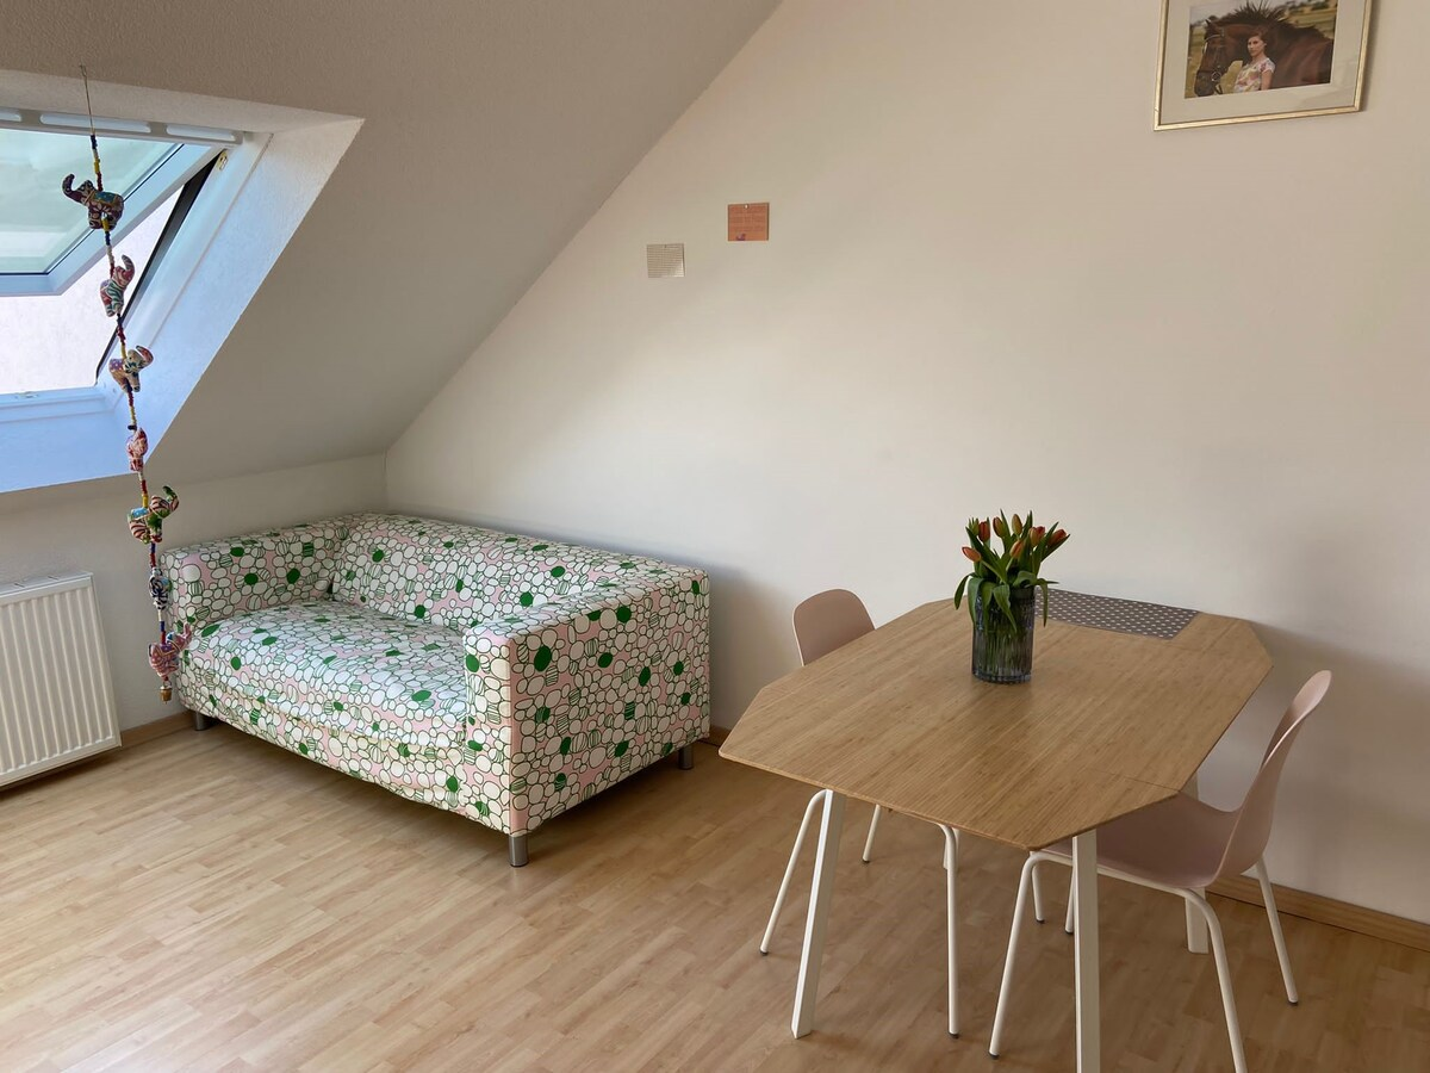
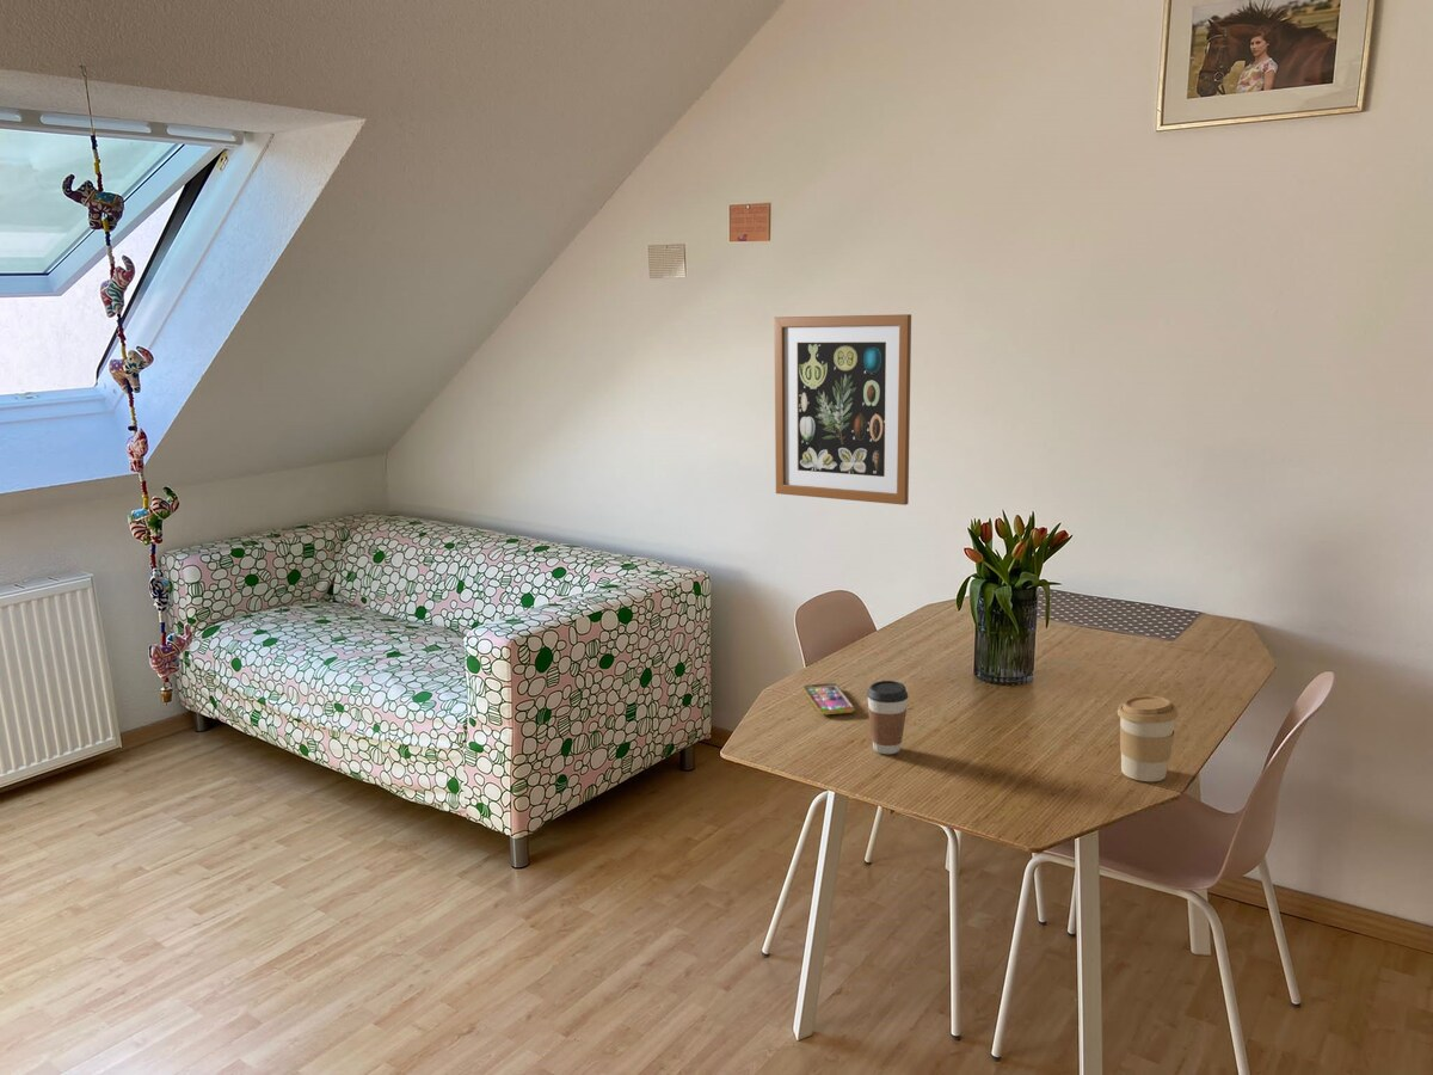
+ coffee cup [866,680,909,755]
+ coffee cup [1117,695,1179,782]
+ smartphone [802,682,855,715]
+ wall art [773,313,912,506]
